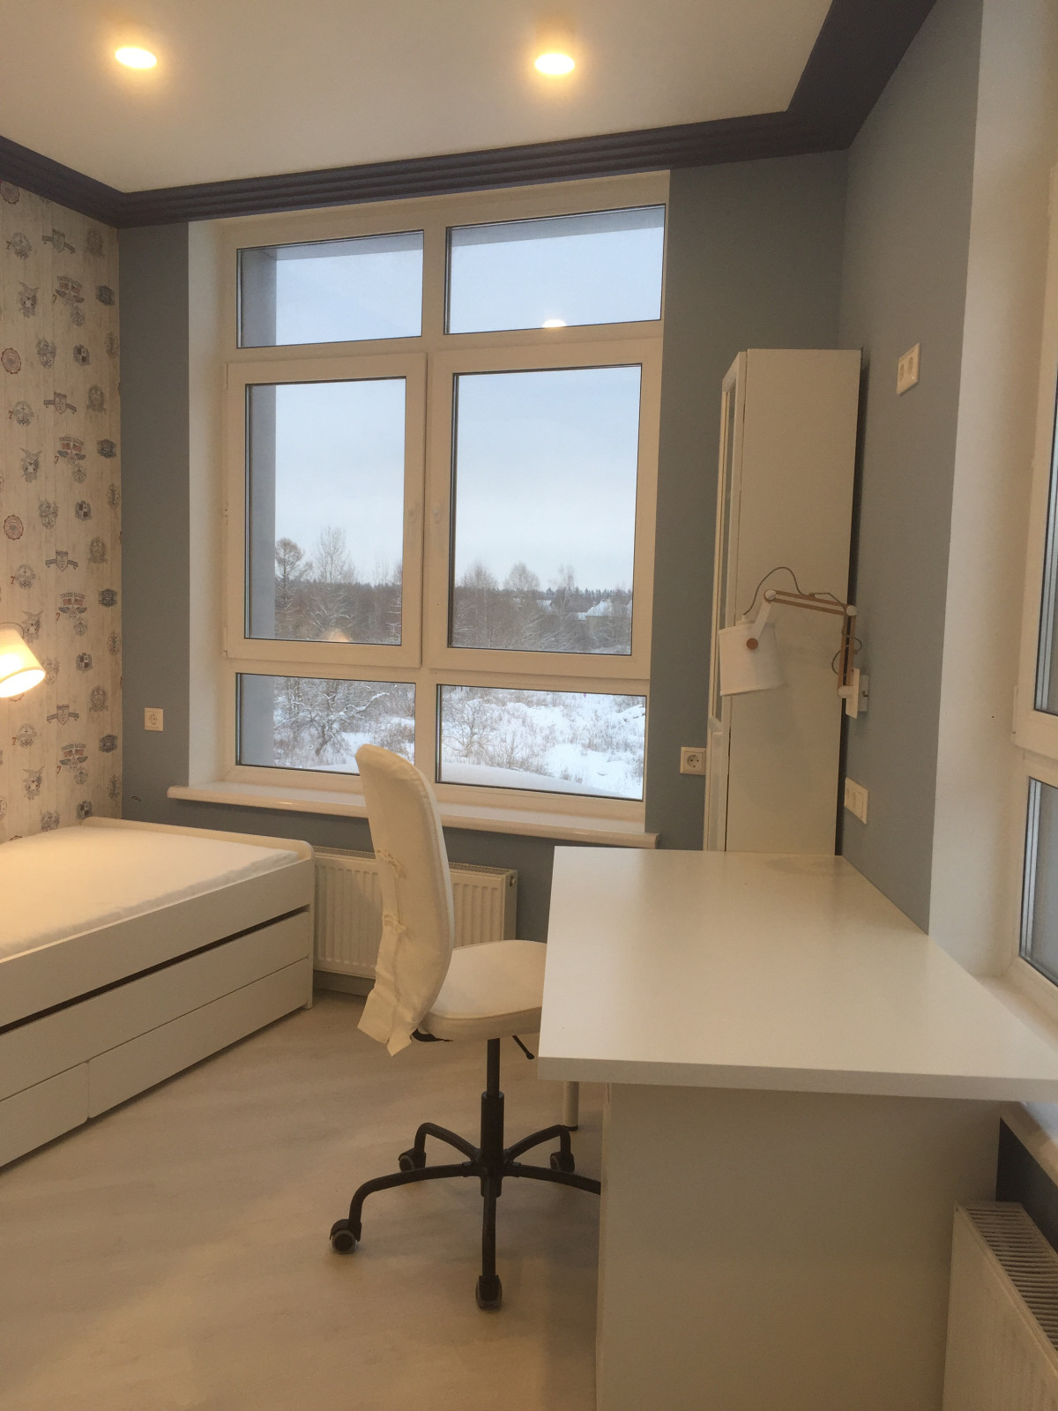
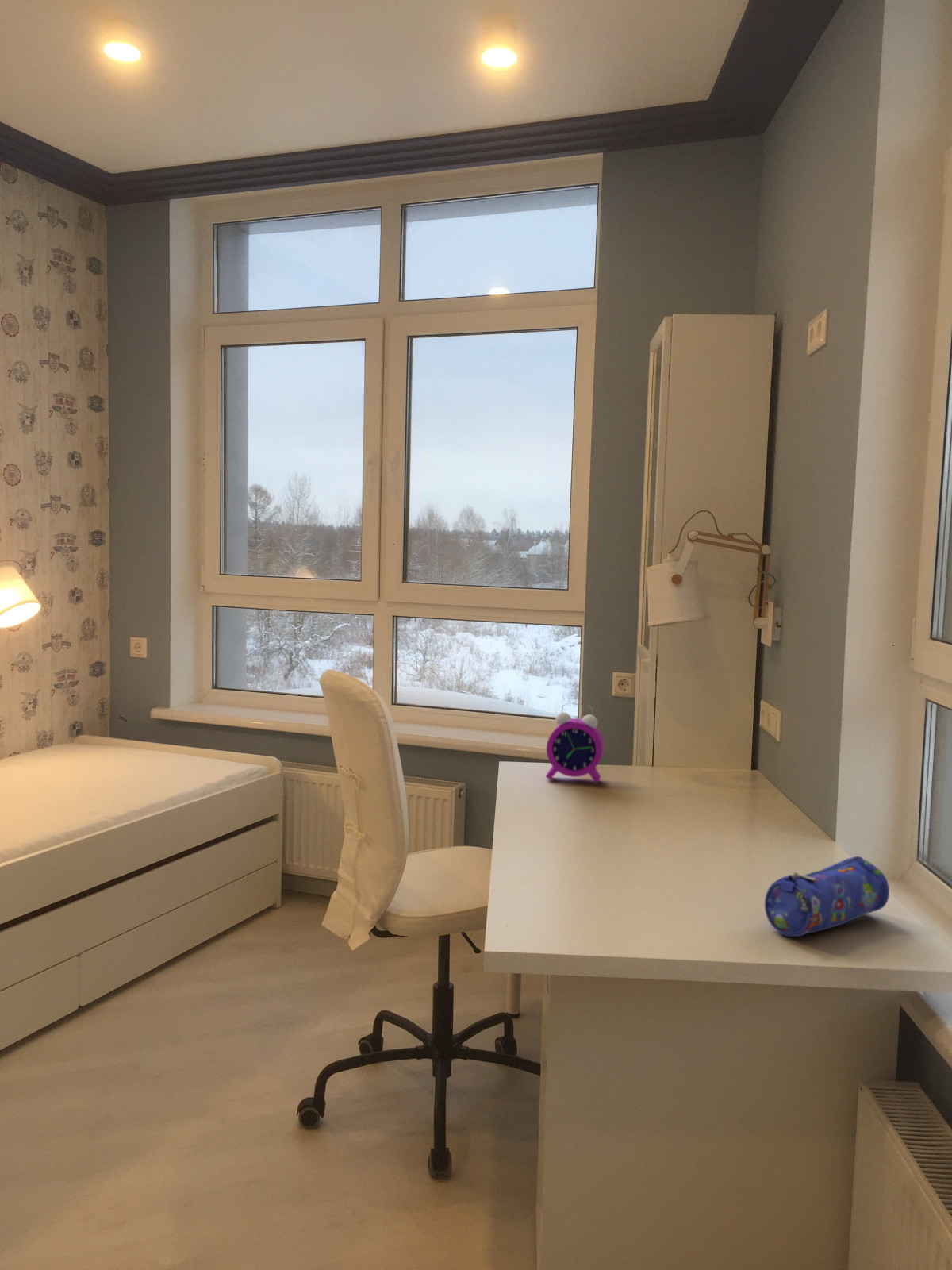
+ alarm clock [545,702,605,783]
+ pencil case [764,856,890,937]
